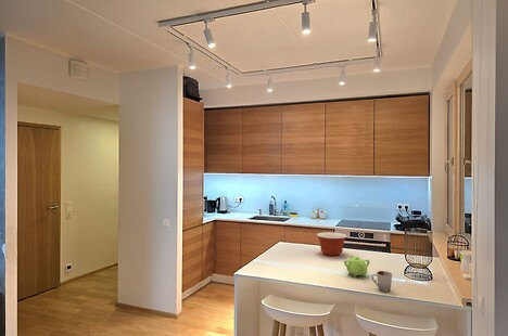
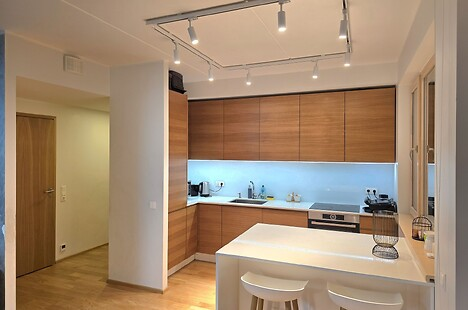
- teapot [343,253,371,279]
- cup [370,270,393,294]
- mixing bowl [316,231,348,257]
